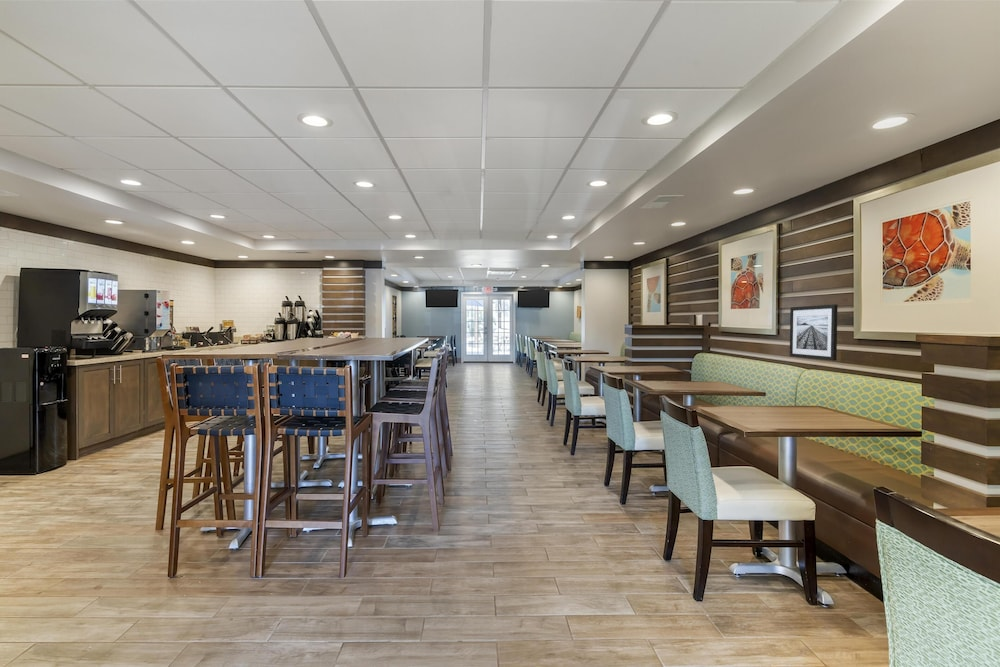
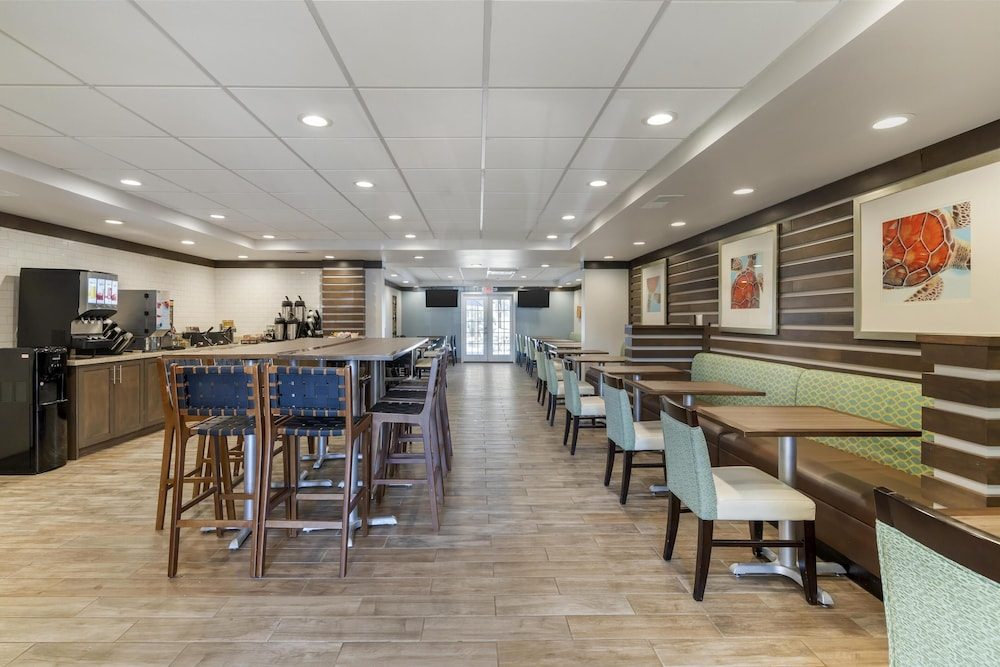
- wall art [789,303,839,362]
